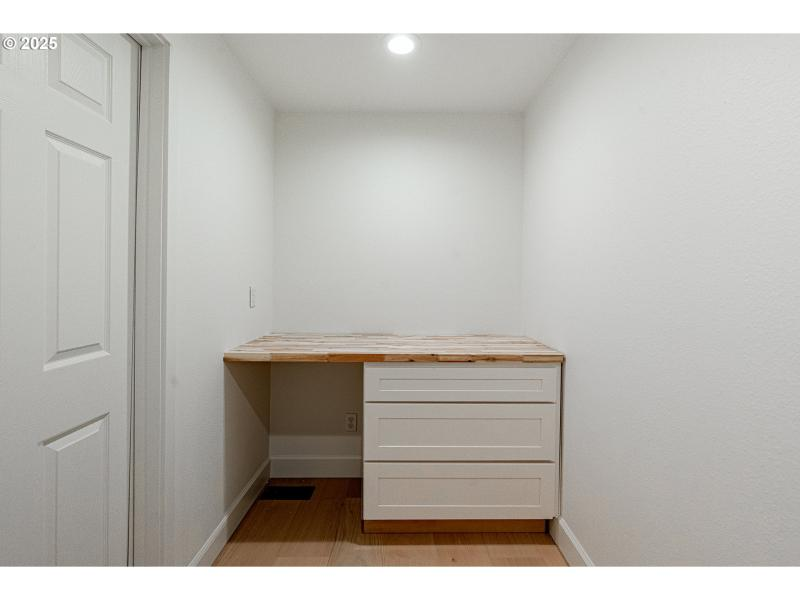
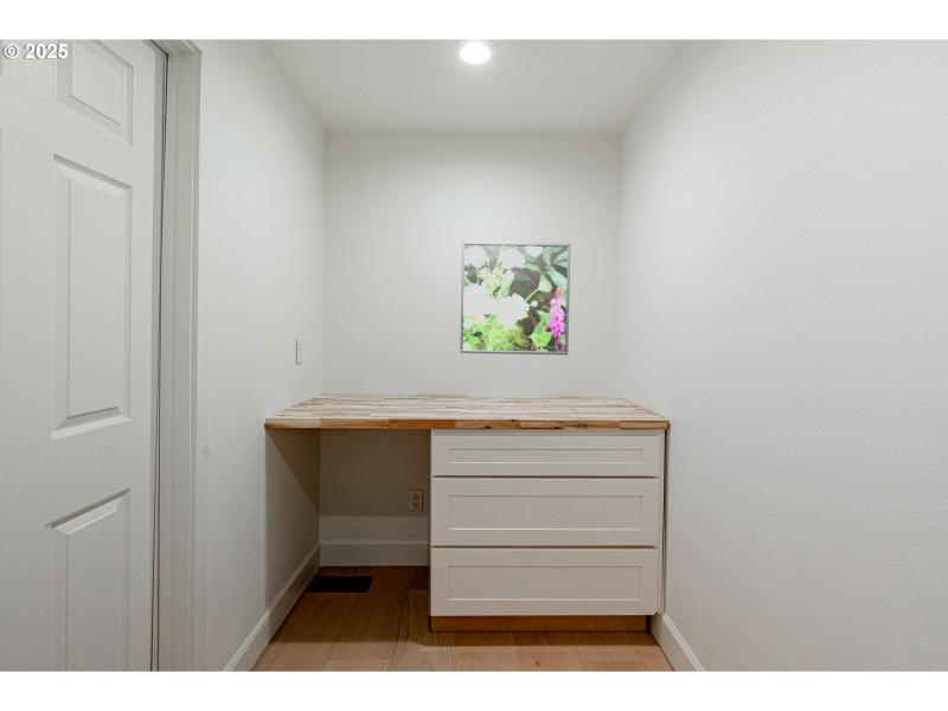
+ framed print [460,241,571,357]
